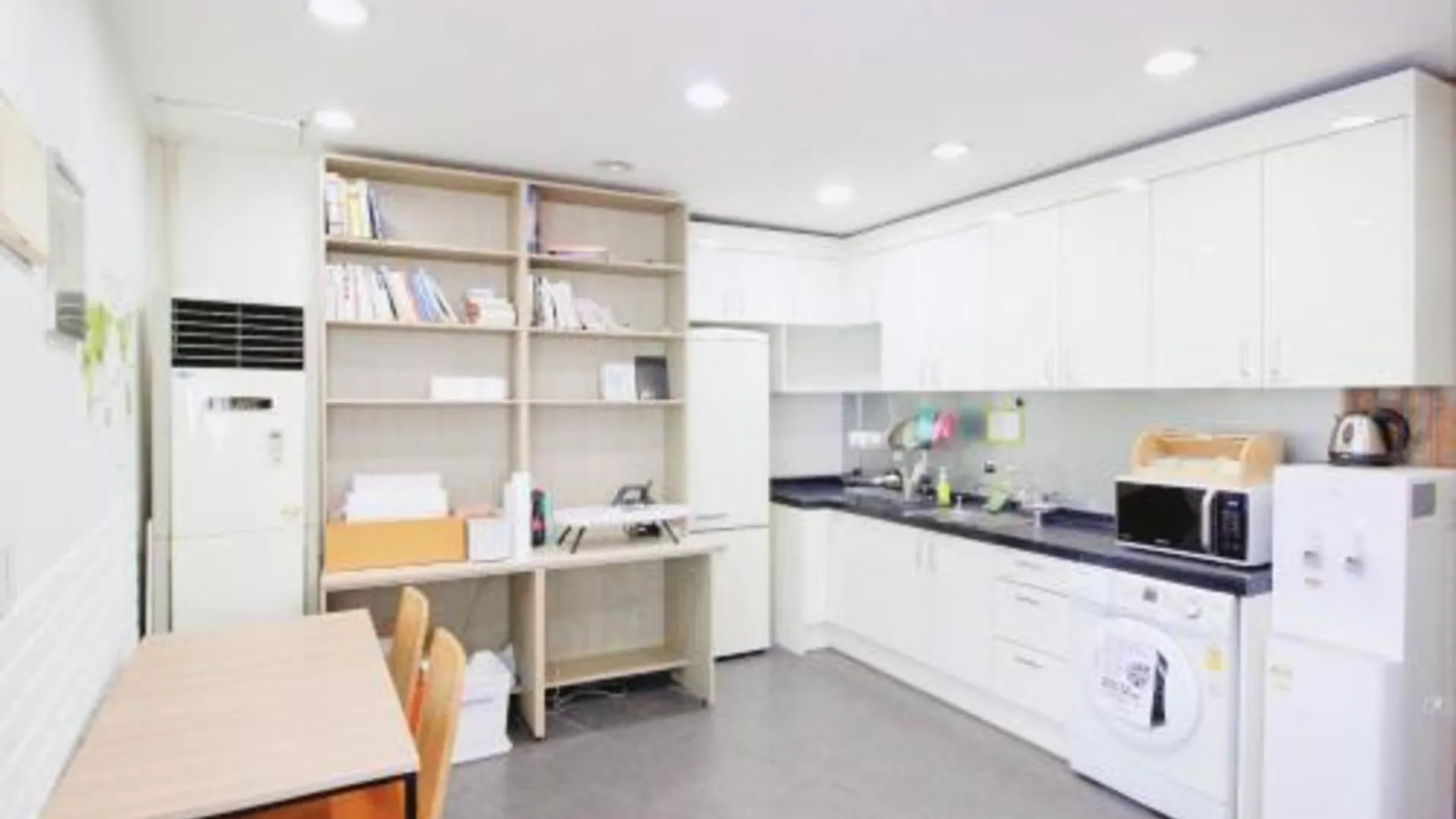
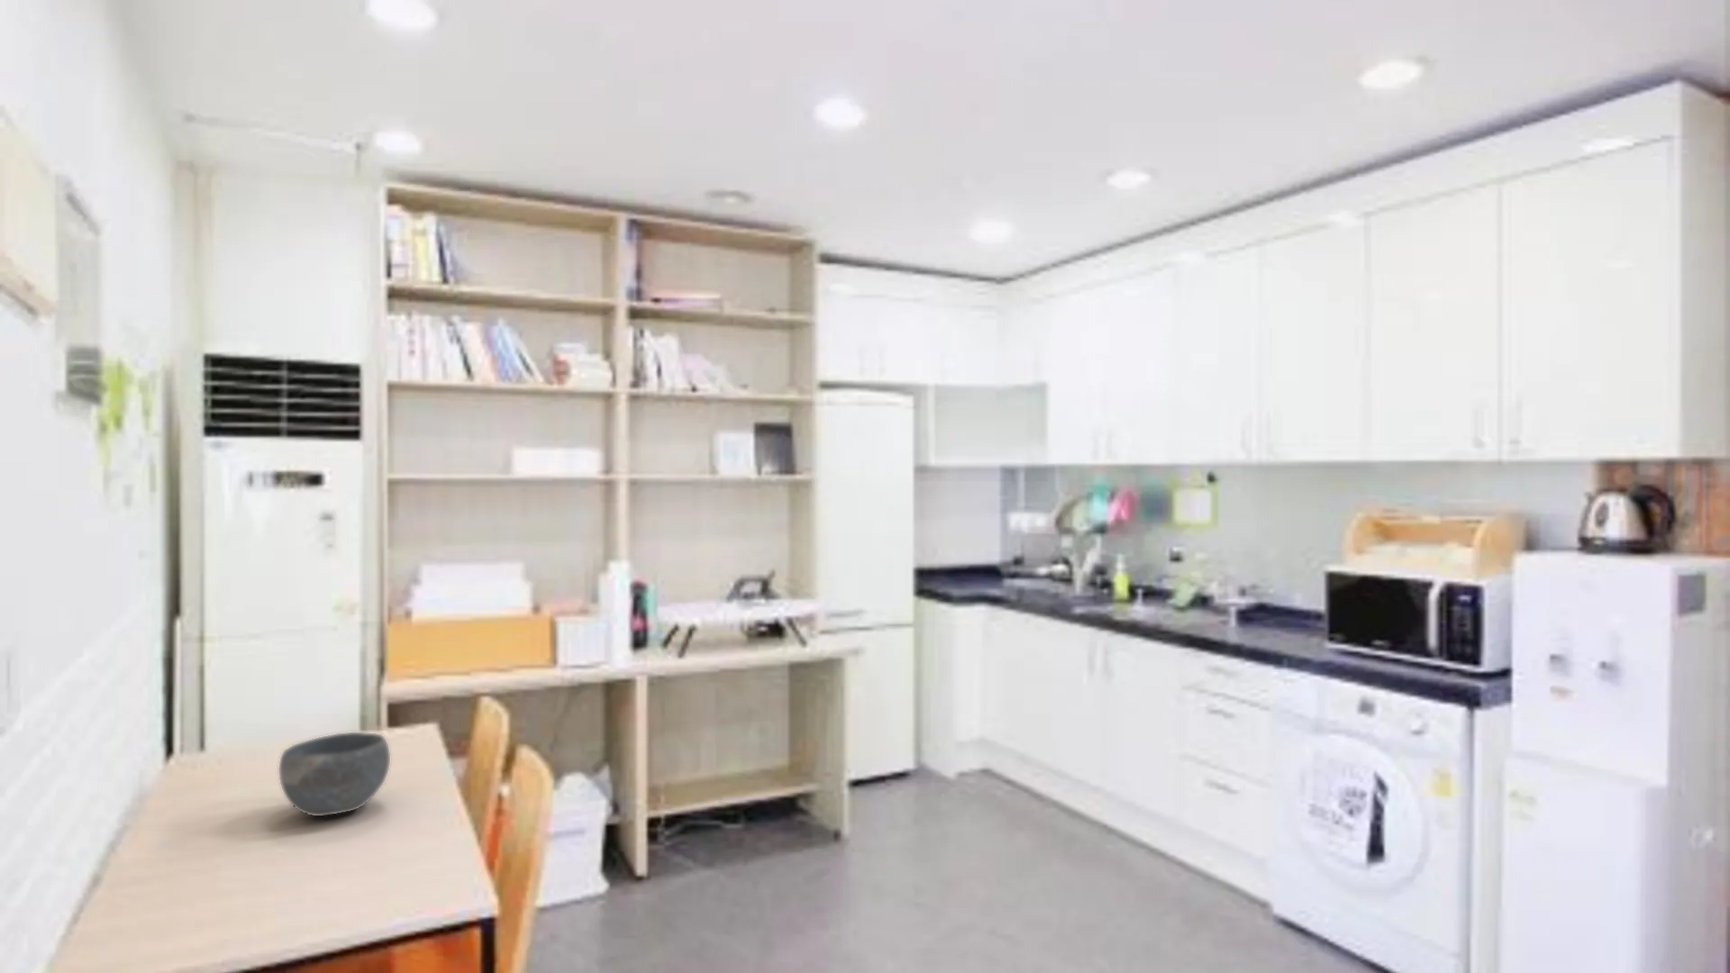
+ bowl [278,732,391,817]
